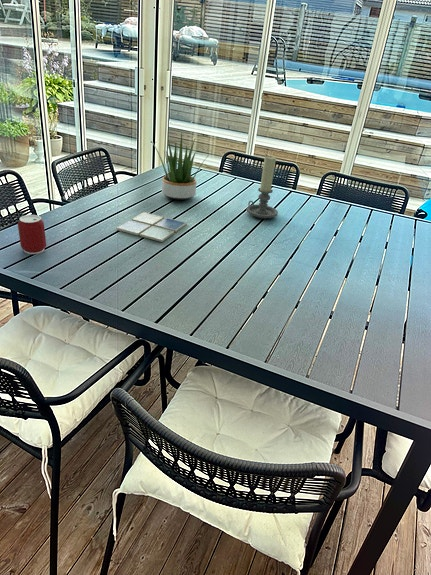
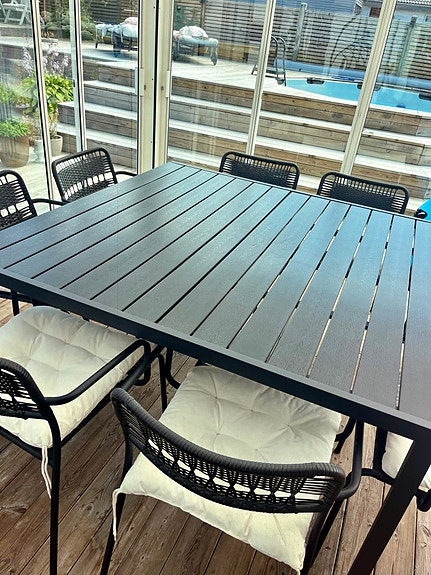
- potted plant [151,132,213,201]
- candle holder [245,155,279,220]
- drink coaster [115,211,187,243]
- can [17,214,47,255]
